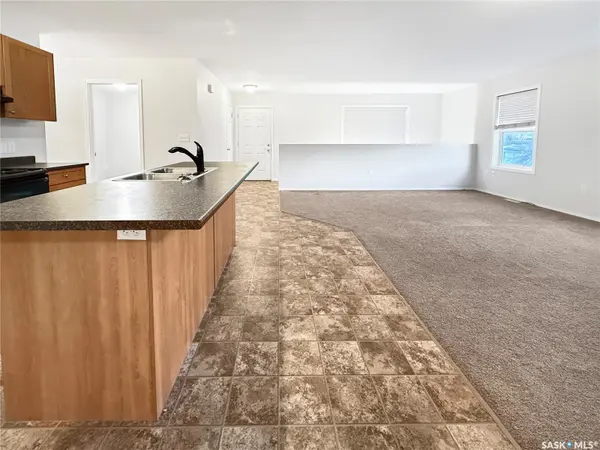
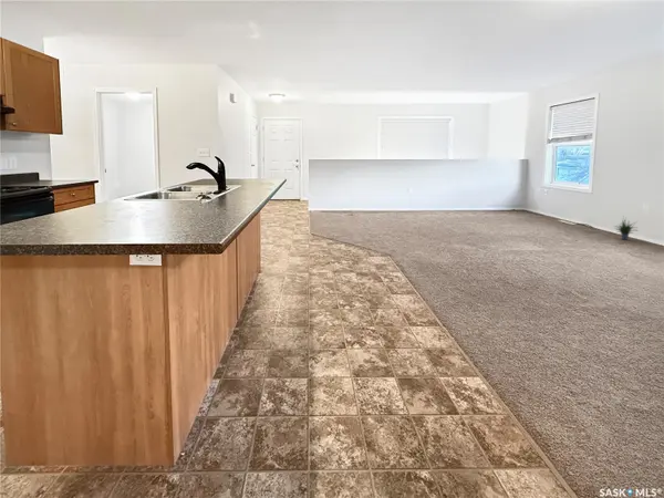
+ potted plant [612,216,640,241]
